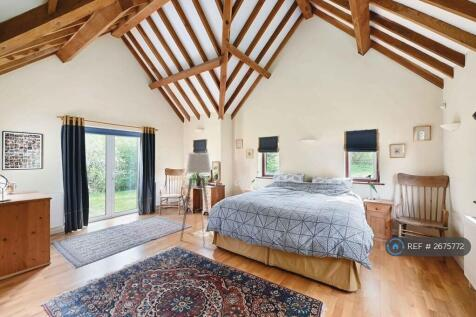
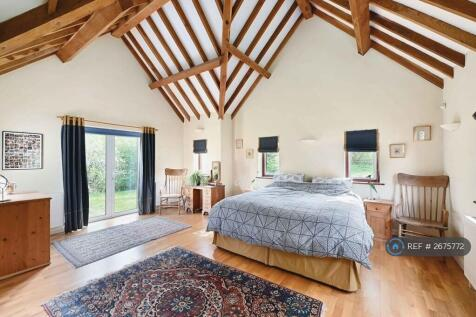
- floor lamp [179,152,212,248]
